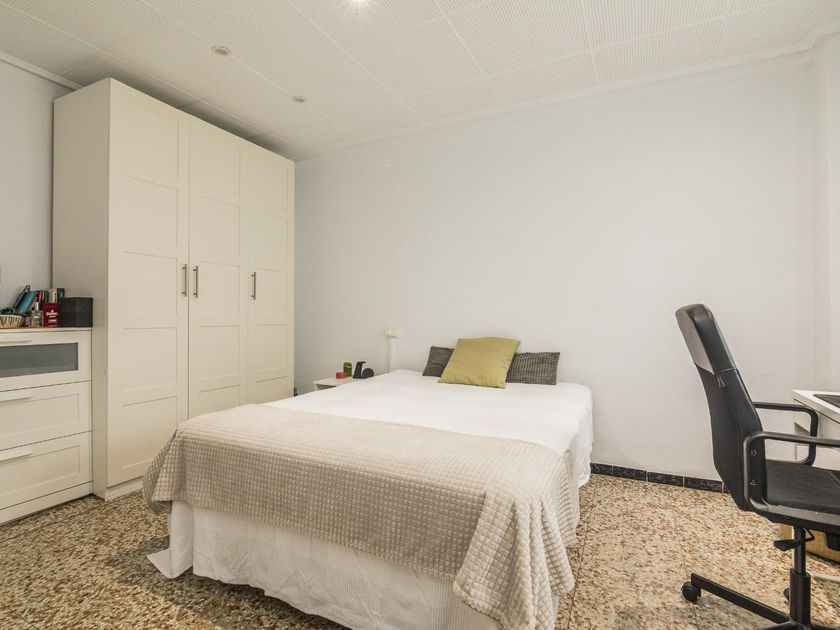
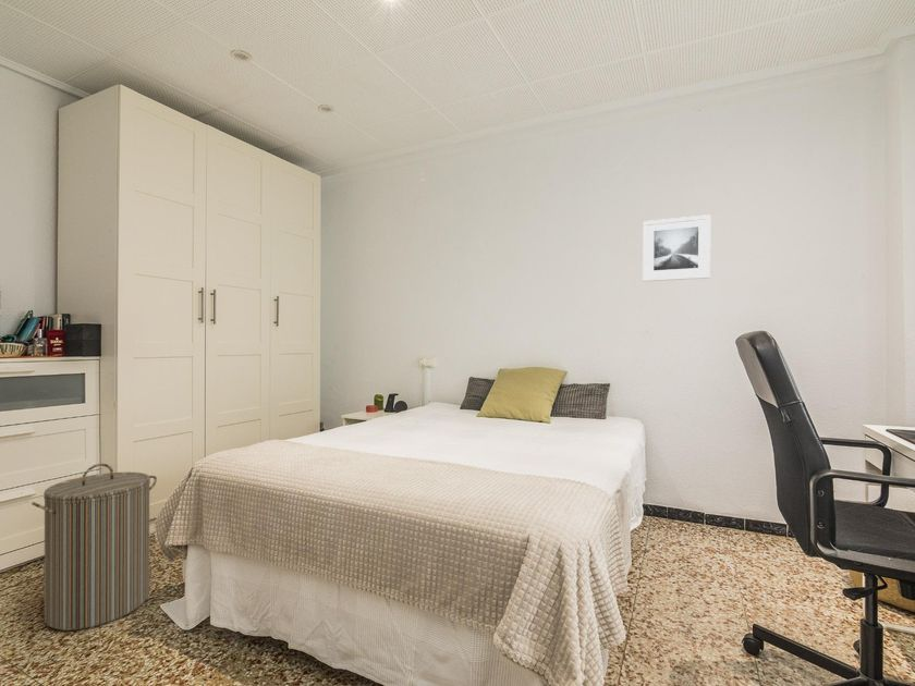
+ laundry hamper [30,463,158,632]
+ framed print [642,213,711,282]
